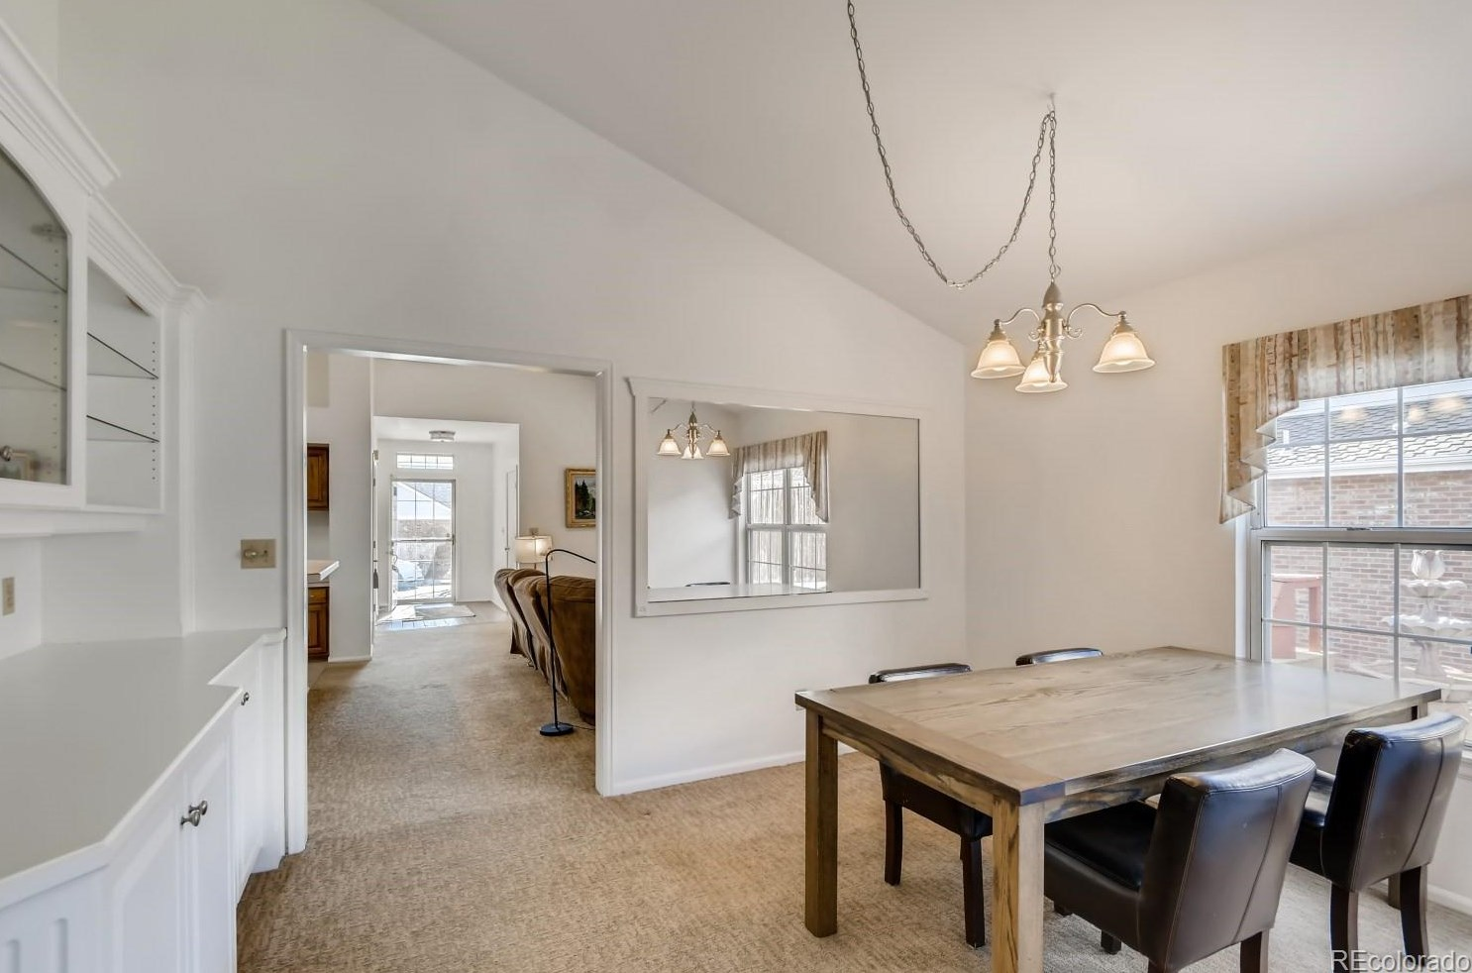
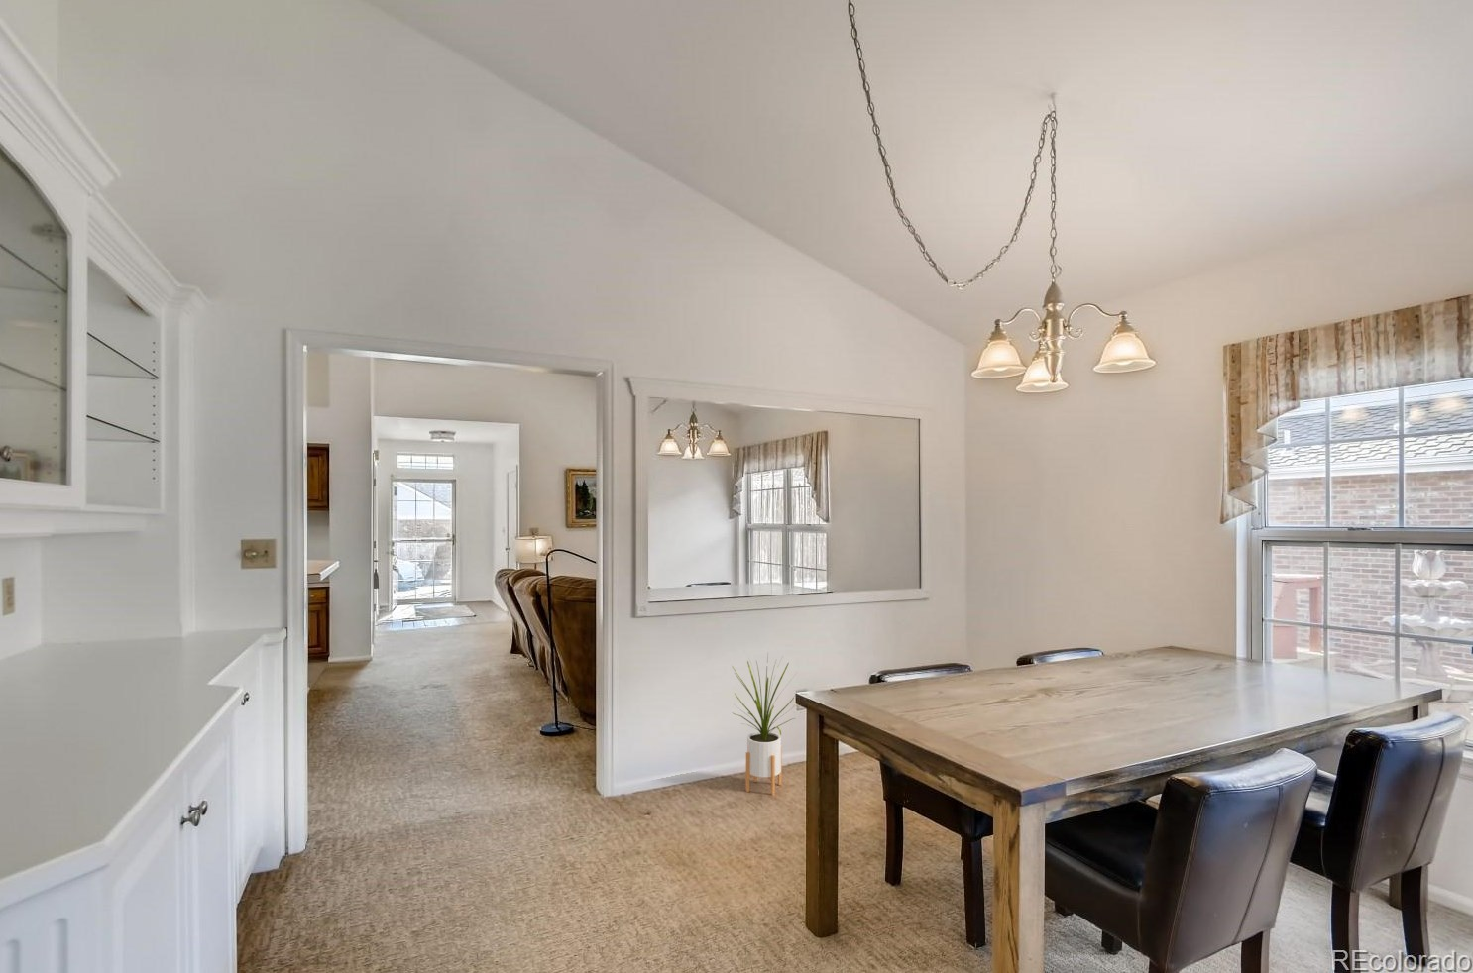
+ house plant [731,653,796,797]
